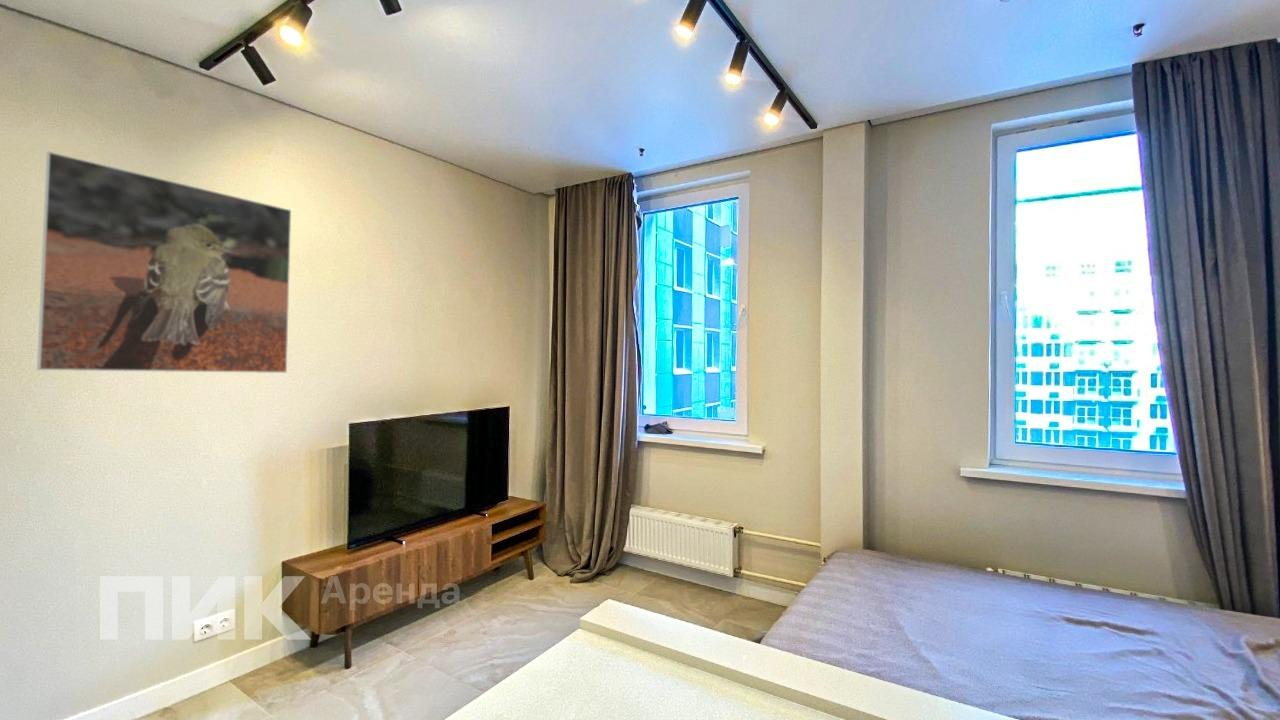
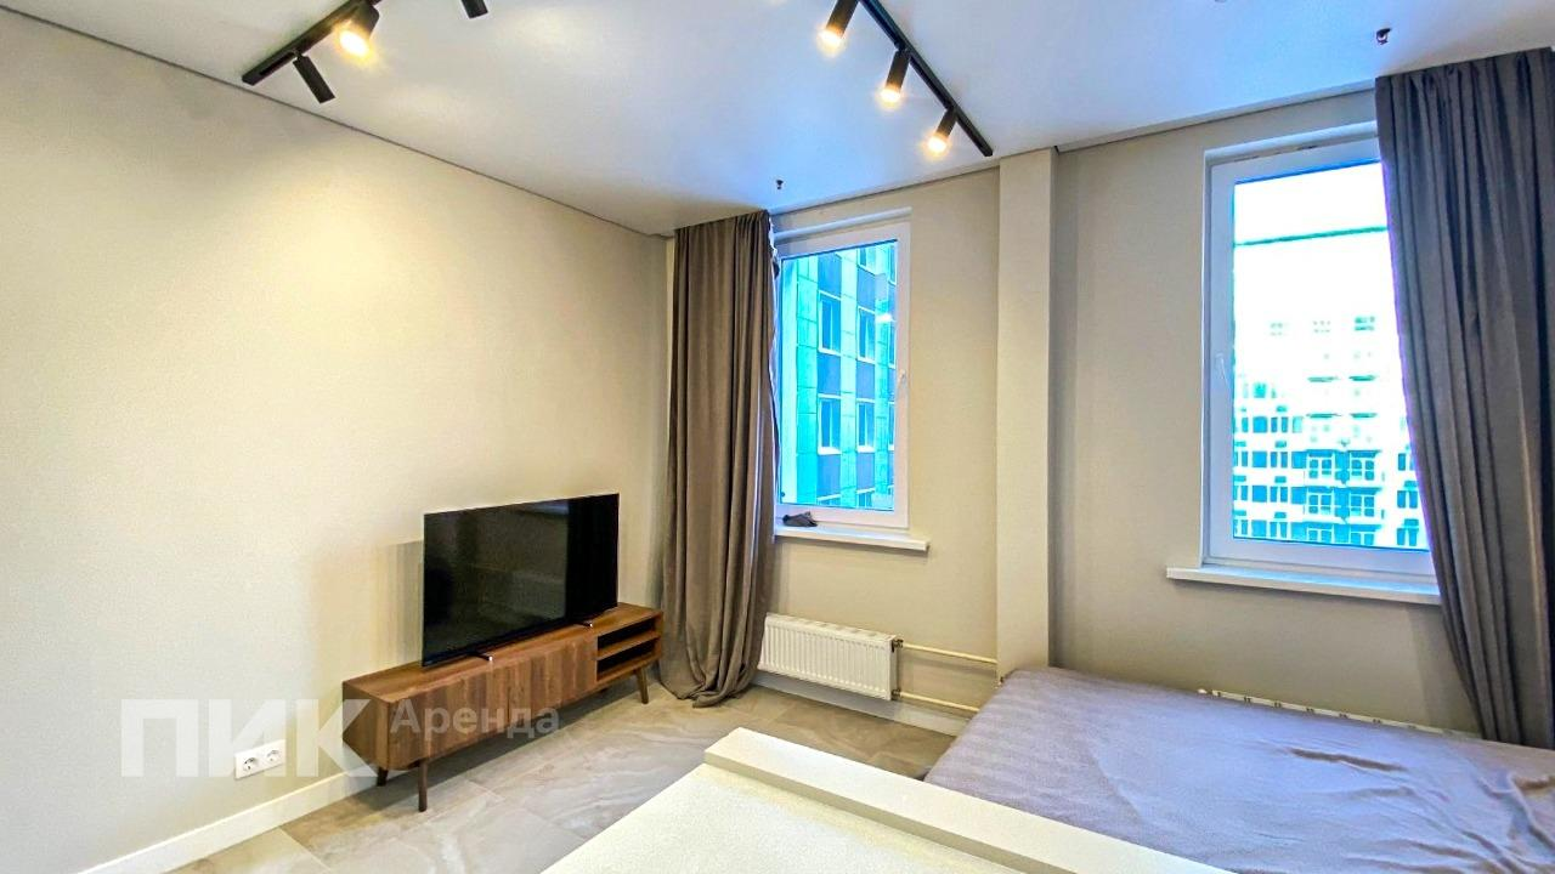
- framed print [36,151,292,374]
